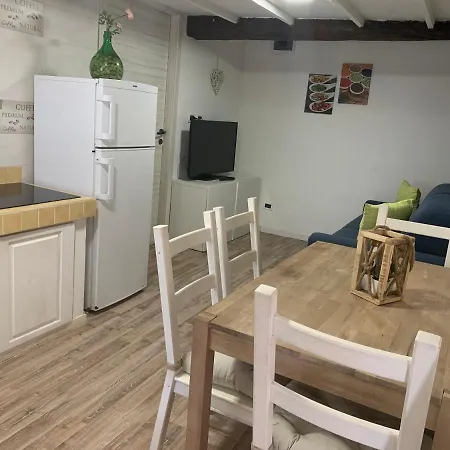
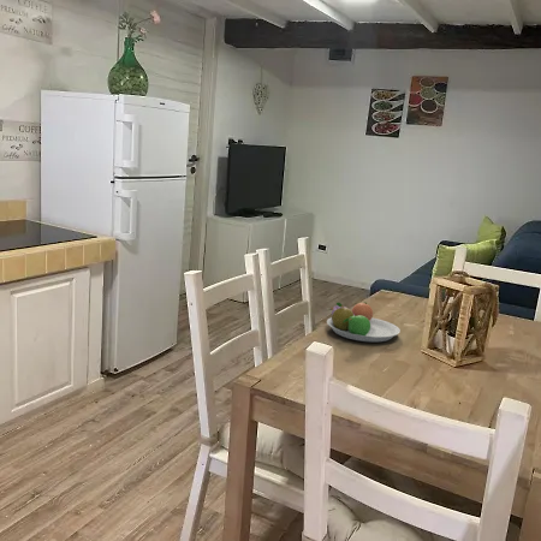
+ fruit bowl [326,302,402,343]
